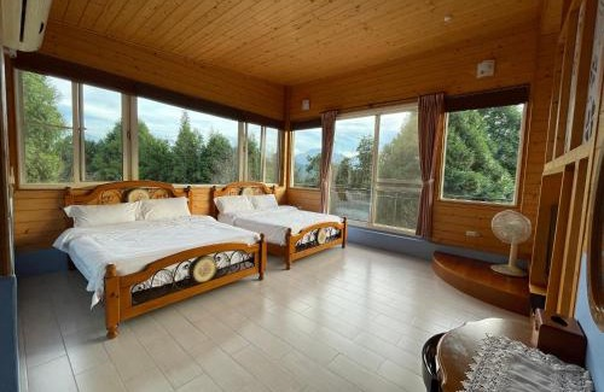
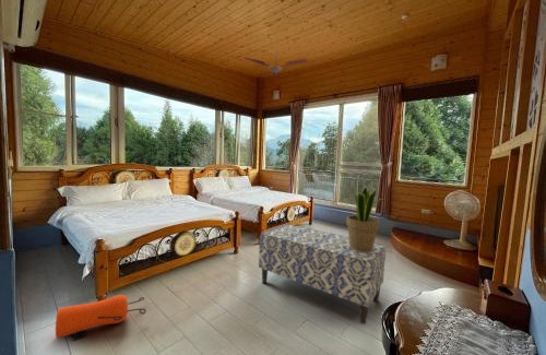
+ fire extinguisher [55,294,146,342]
+ ceiling fan [242,50,309,78]
+ bench [258,223,387,326]
+ potted plant [345,186,388,252]
